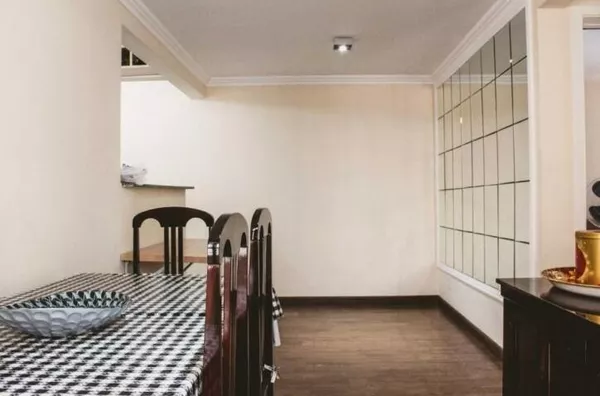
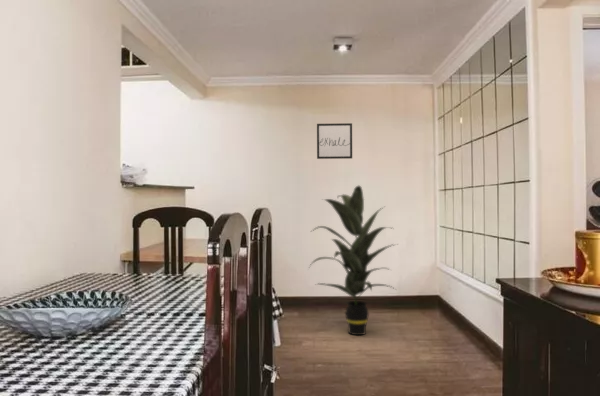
+ wall art [316,122,353,160]
+ indoor plant [307,184,398,336]
